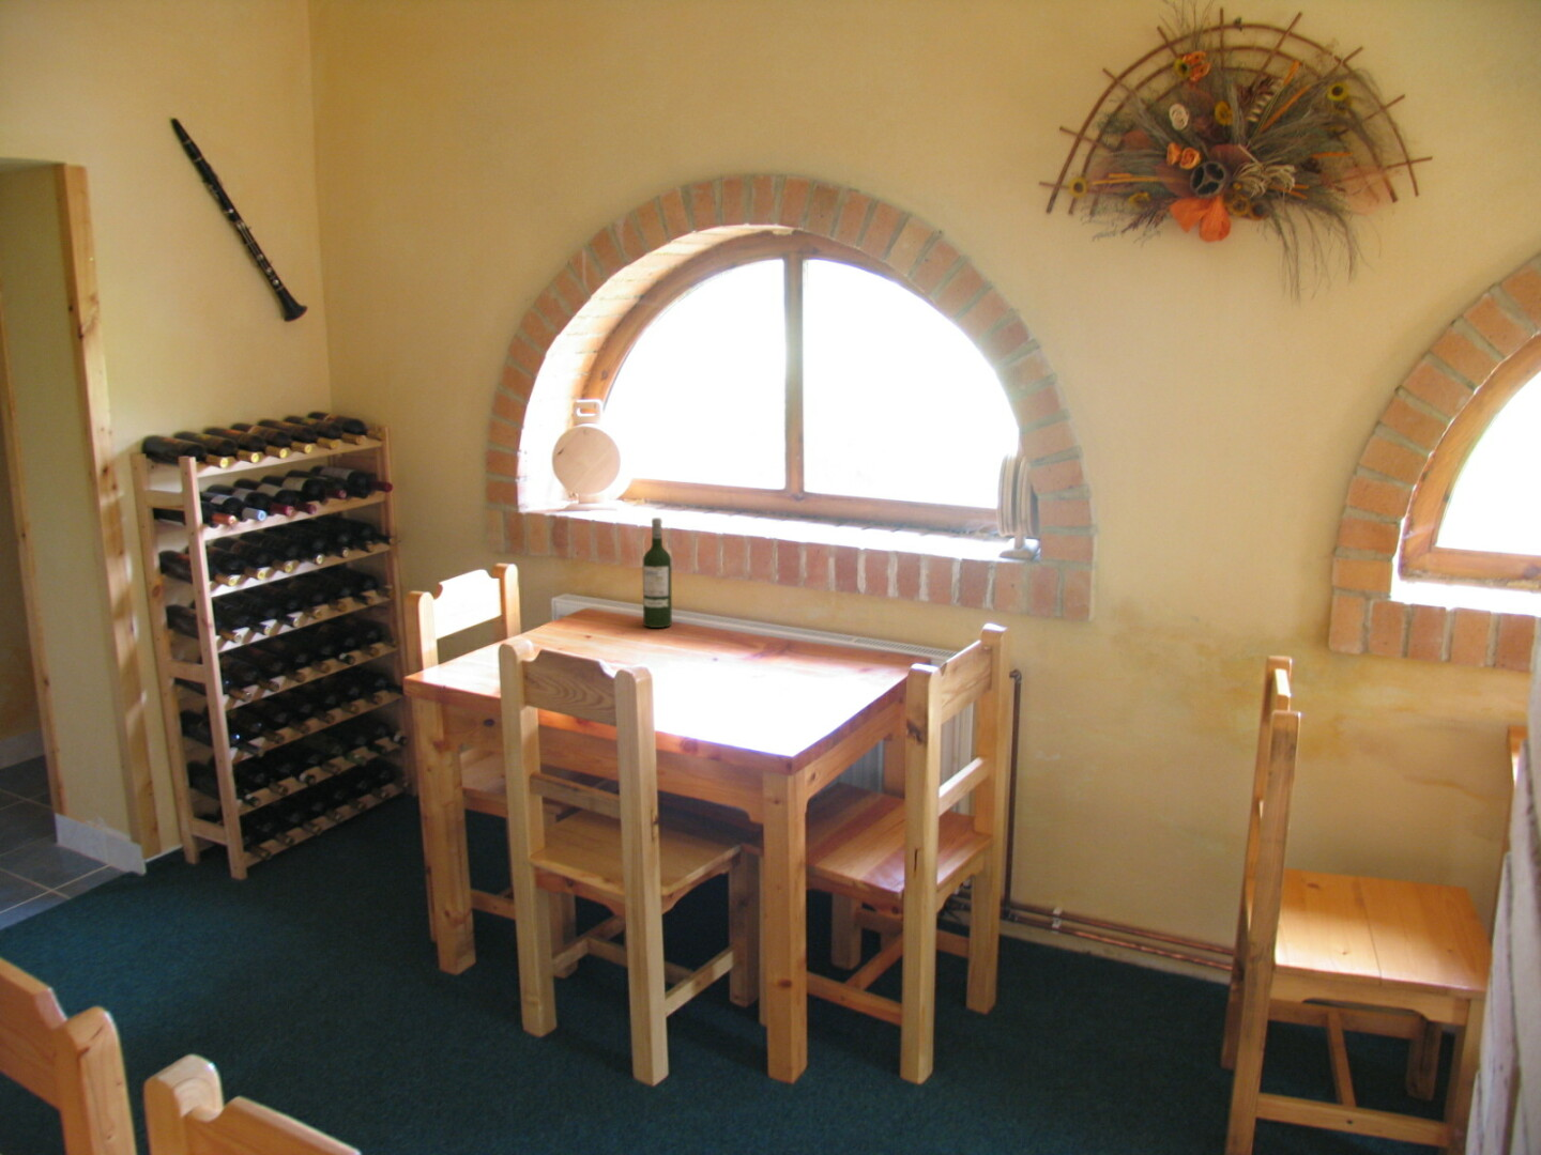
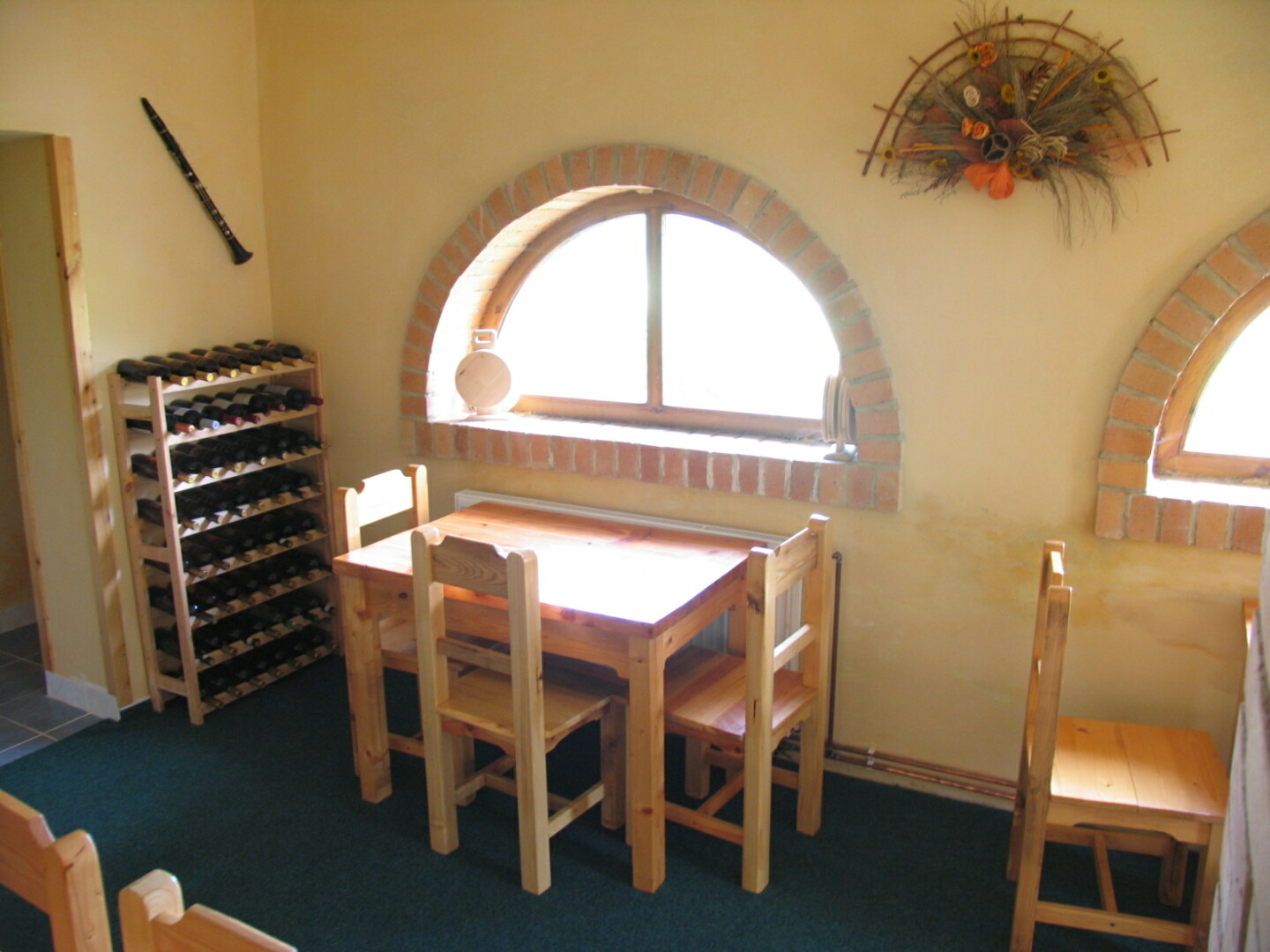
- wine bottle [642,517,673,628]
